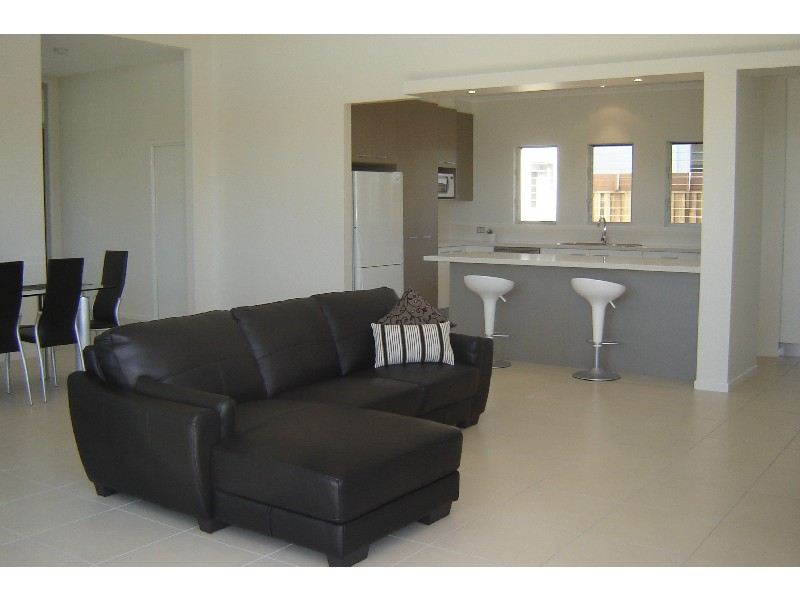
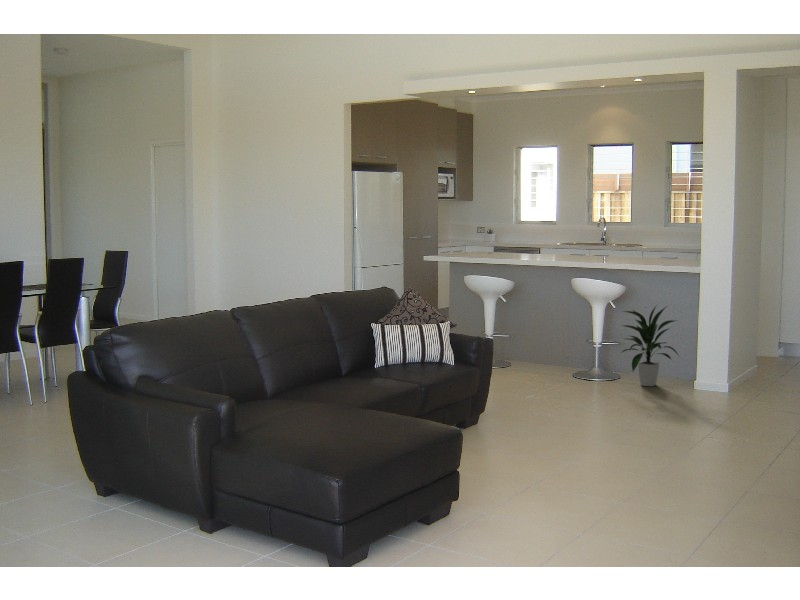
+ indoor plant [620,302,682,387]
